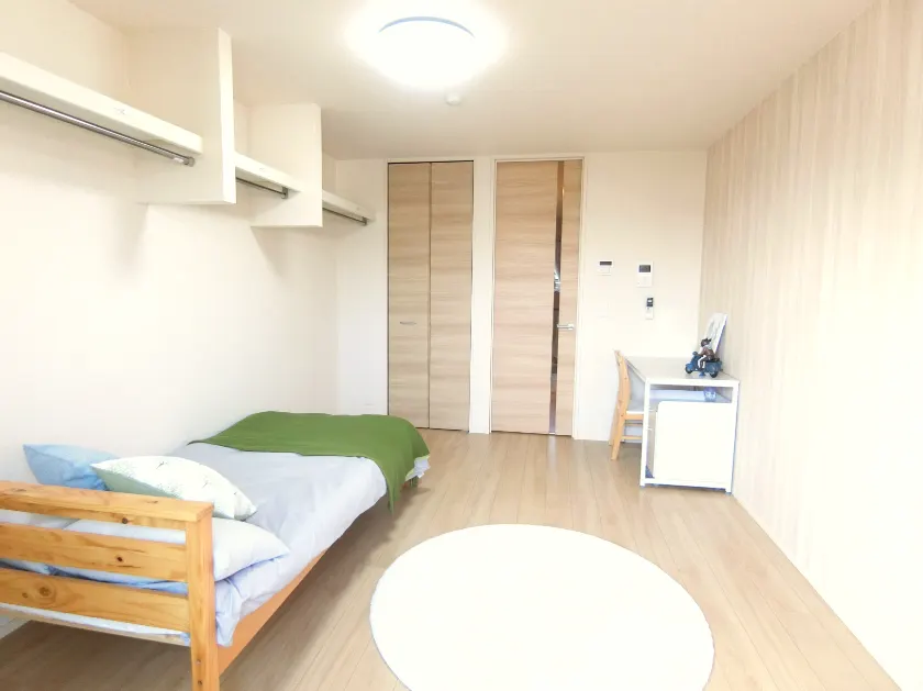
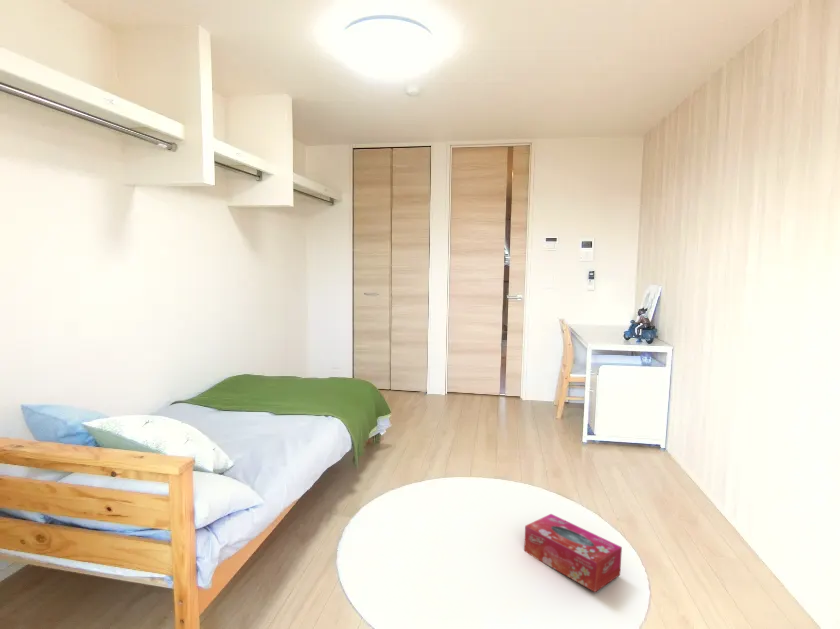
+ tissue box [523,513,623,593]
